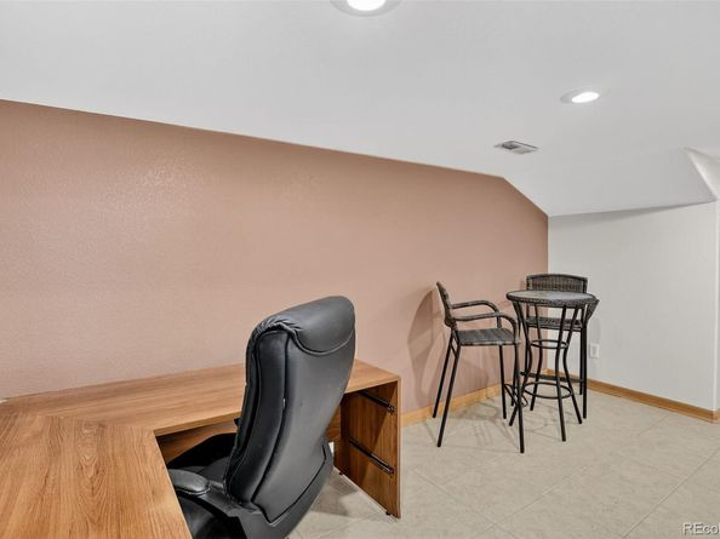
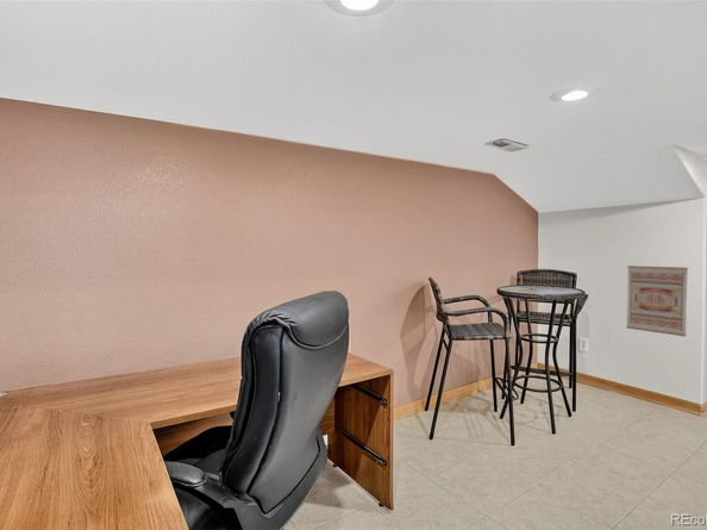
+ wall art [625,264,689,337]
